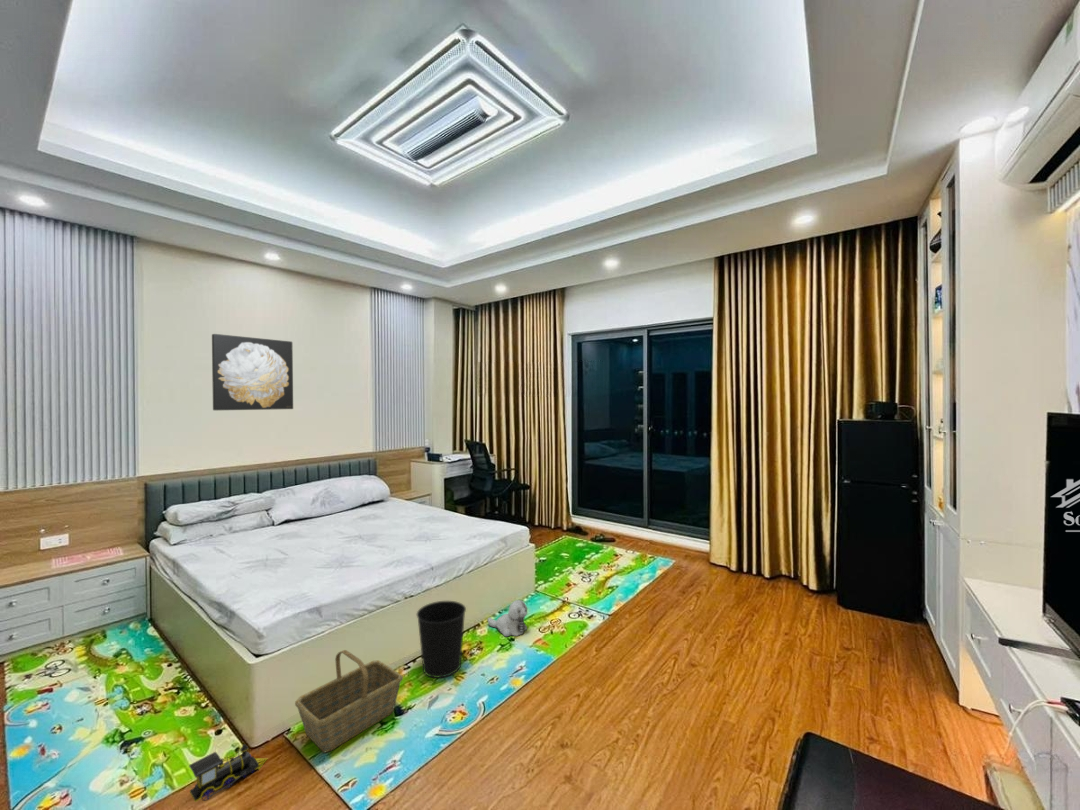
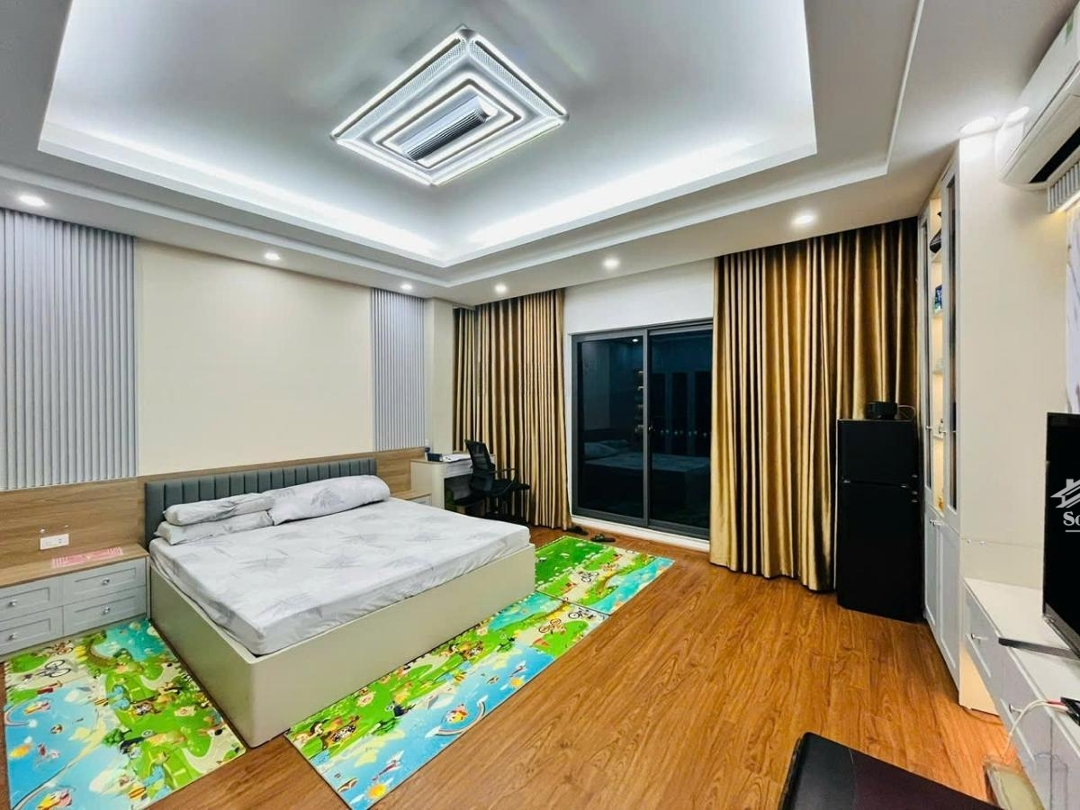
- basket [294,649,404,754]
- wastebasket [416,600,467,679]
- wall art [211,333,294,411]
- toy train [188,743,268,803]
- plush toy [487,599,528,637]
